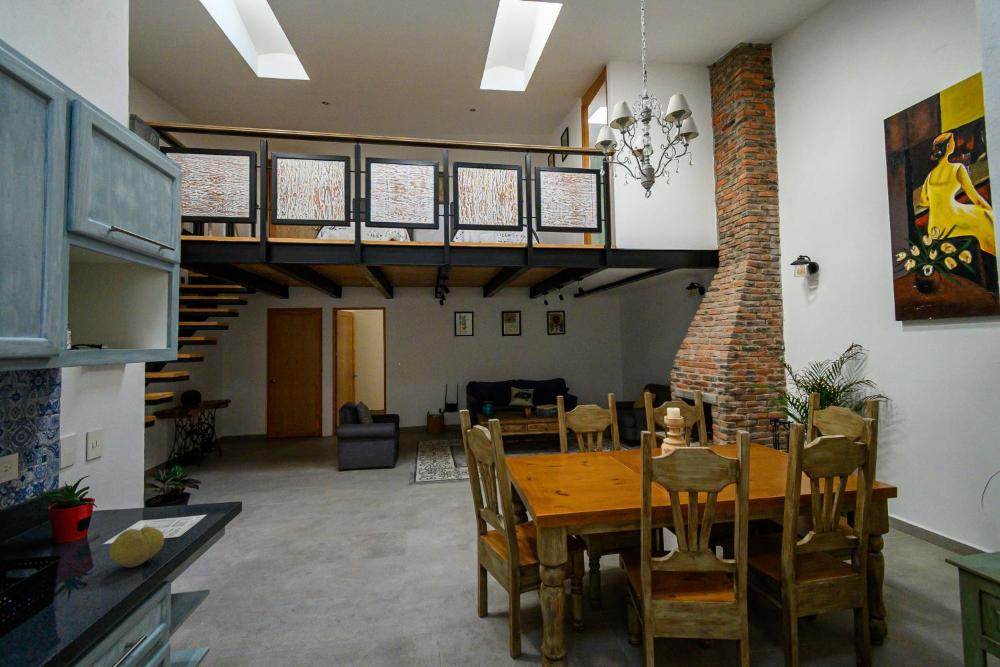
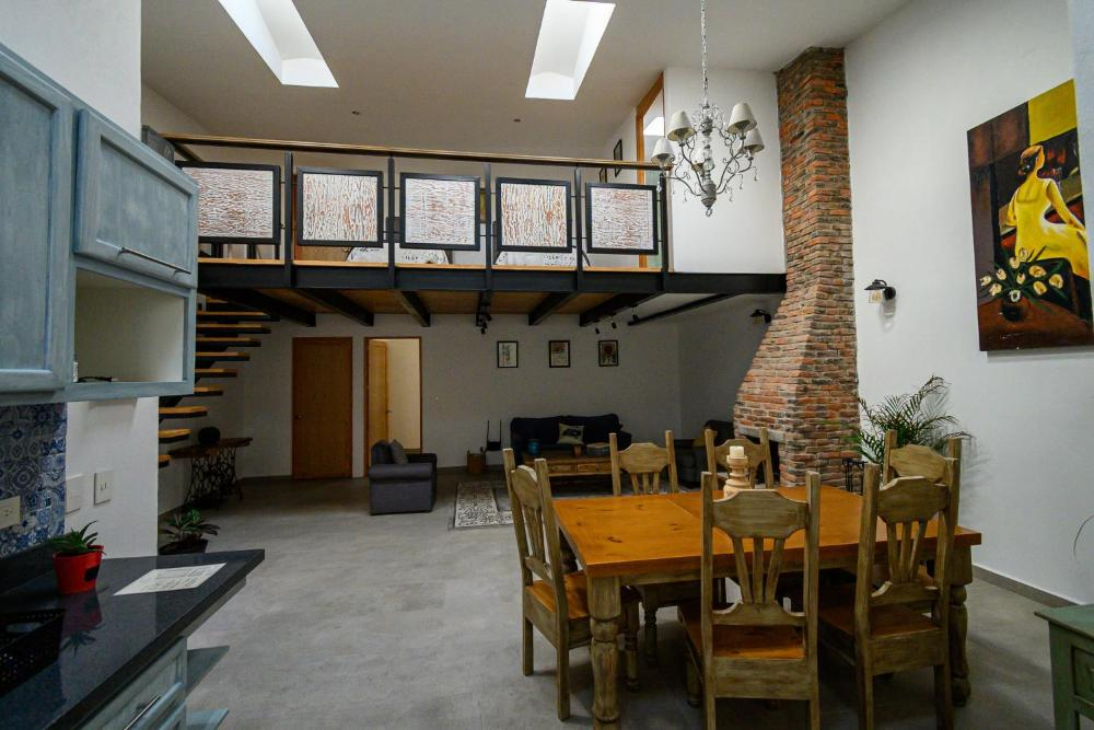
- fruit [108,526,165,568]
